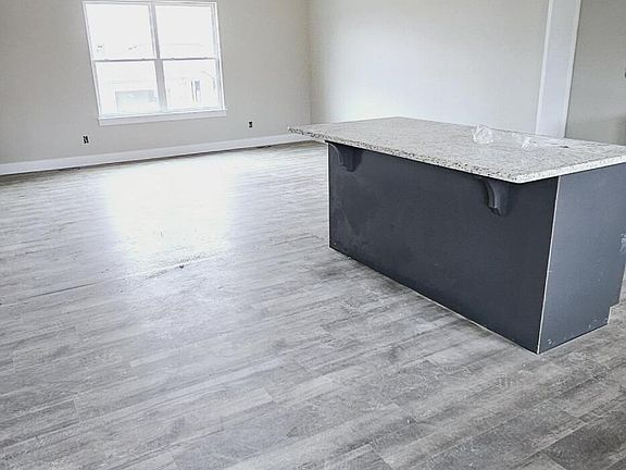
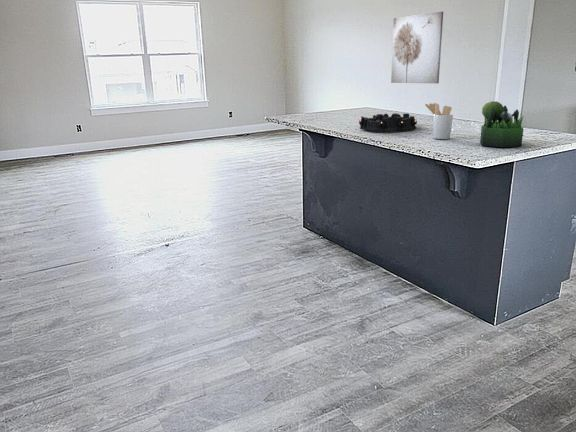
+ decorative bowl [358,112,418,133]
+ wall art [390,11,444,84]
+ utensil holder [424,102,454,140]
+ plant [479,100,524,148]
